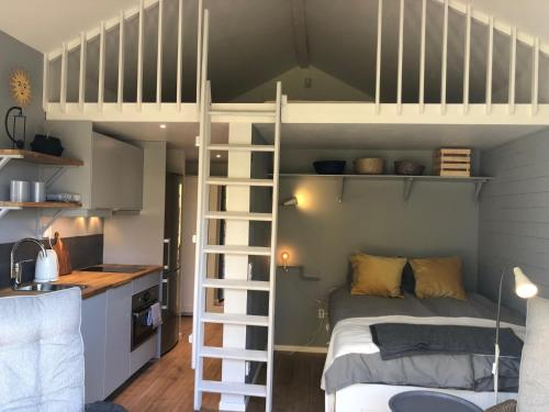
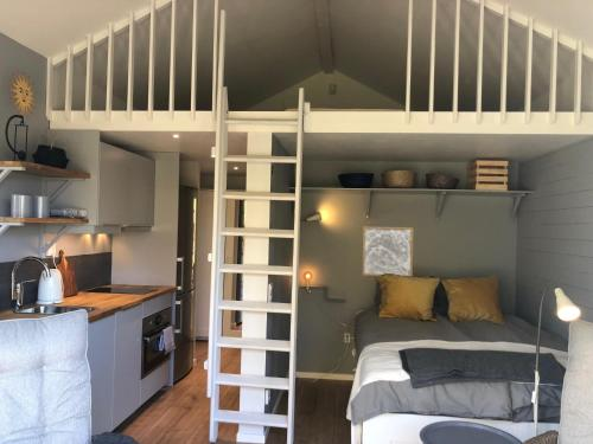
+ wall art [362,225,414,277]
